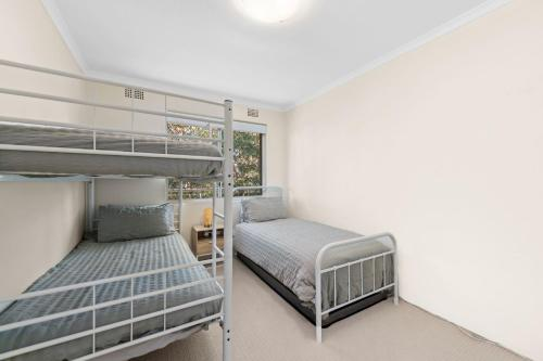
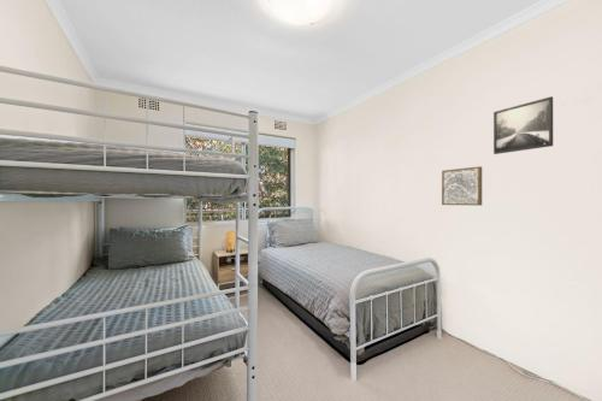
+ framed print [492,95,554,155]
+ wall art [441,165,483,207]
